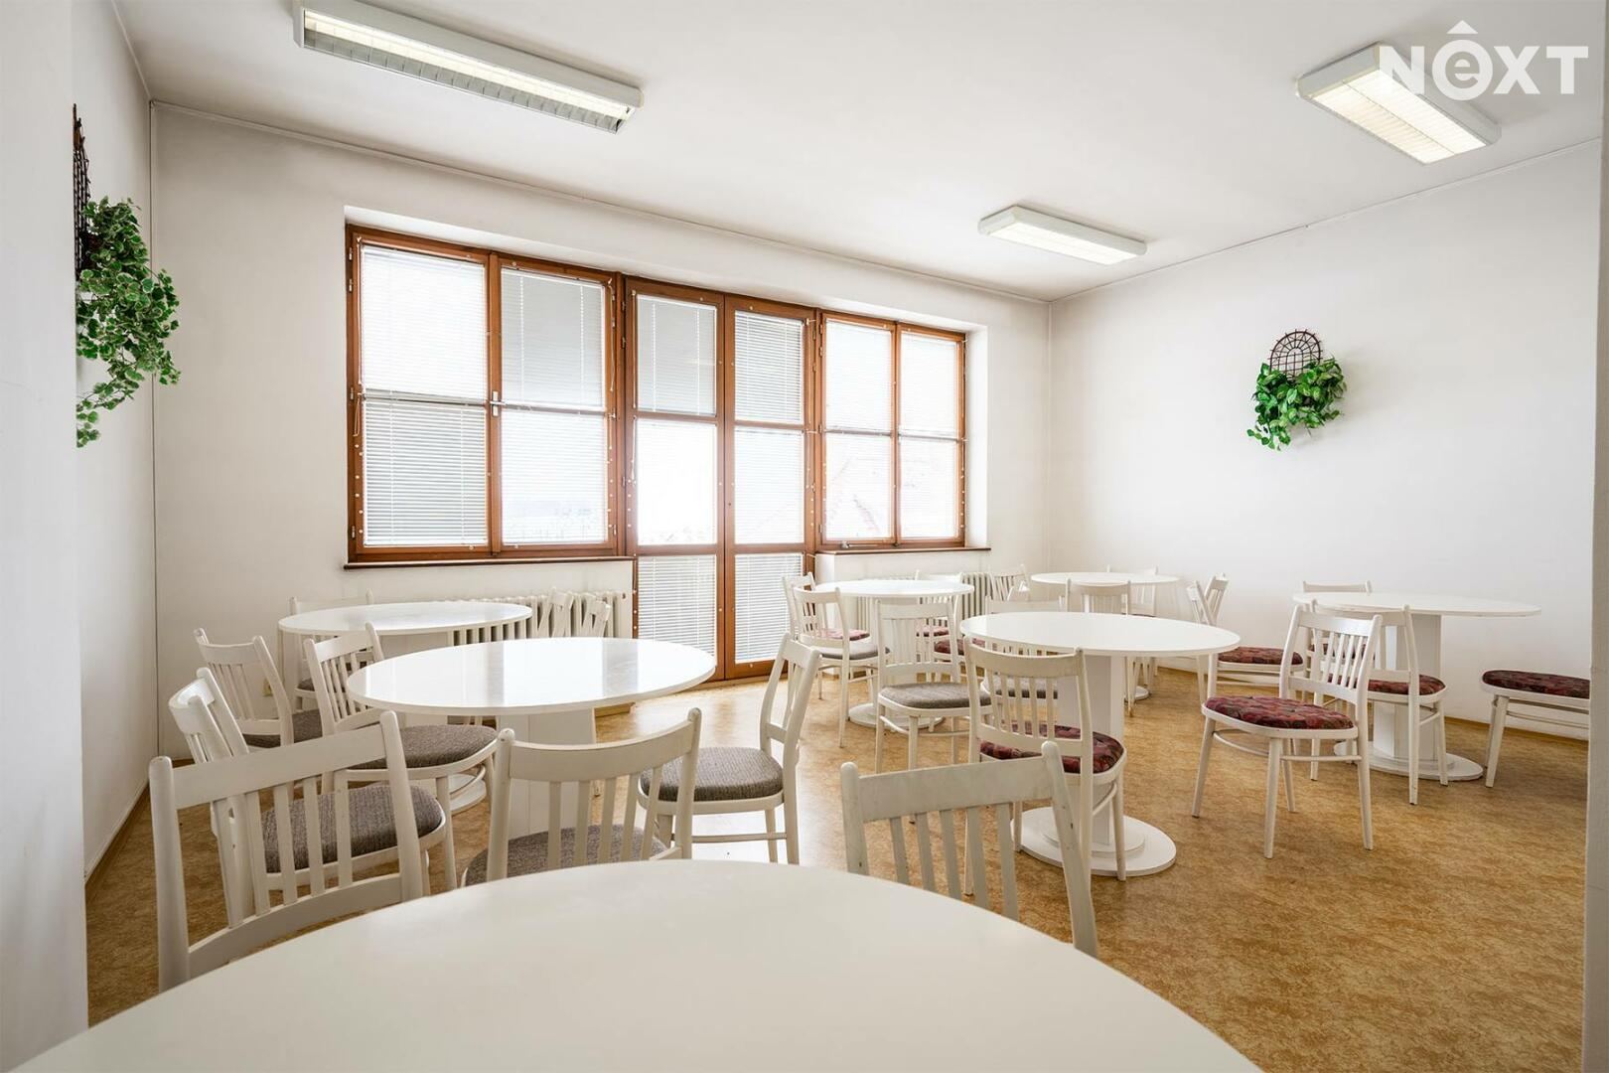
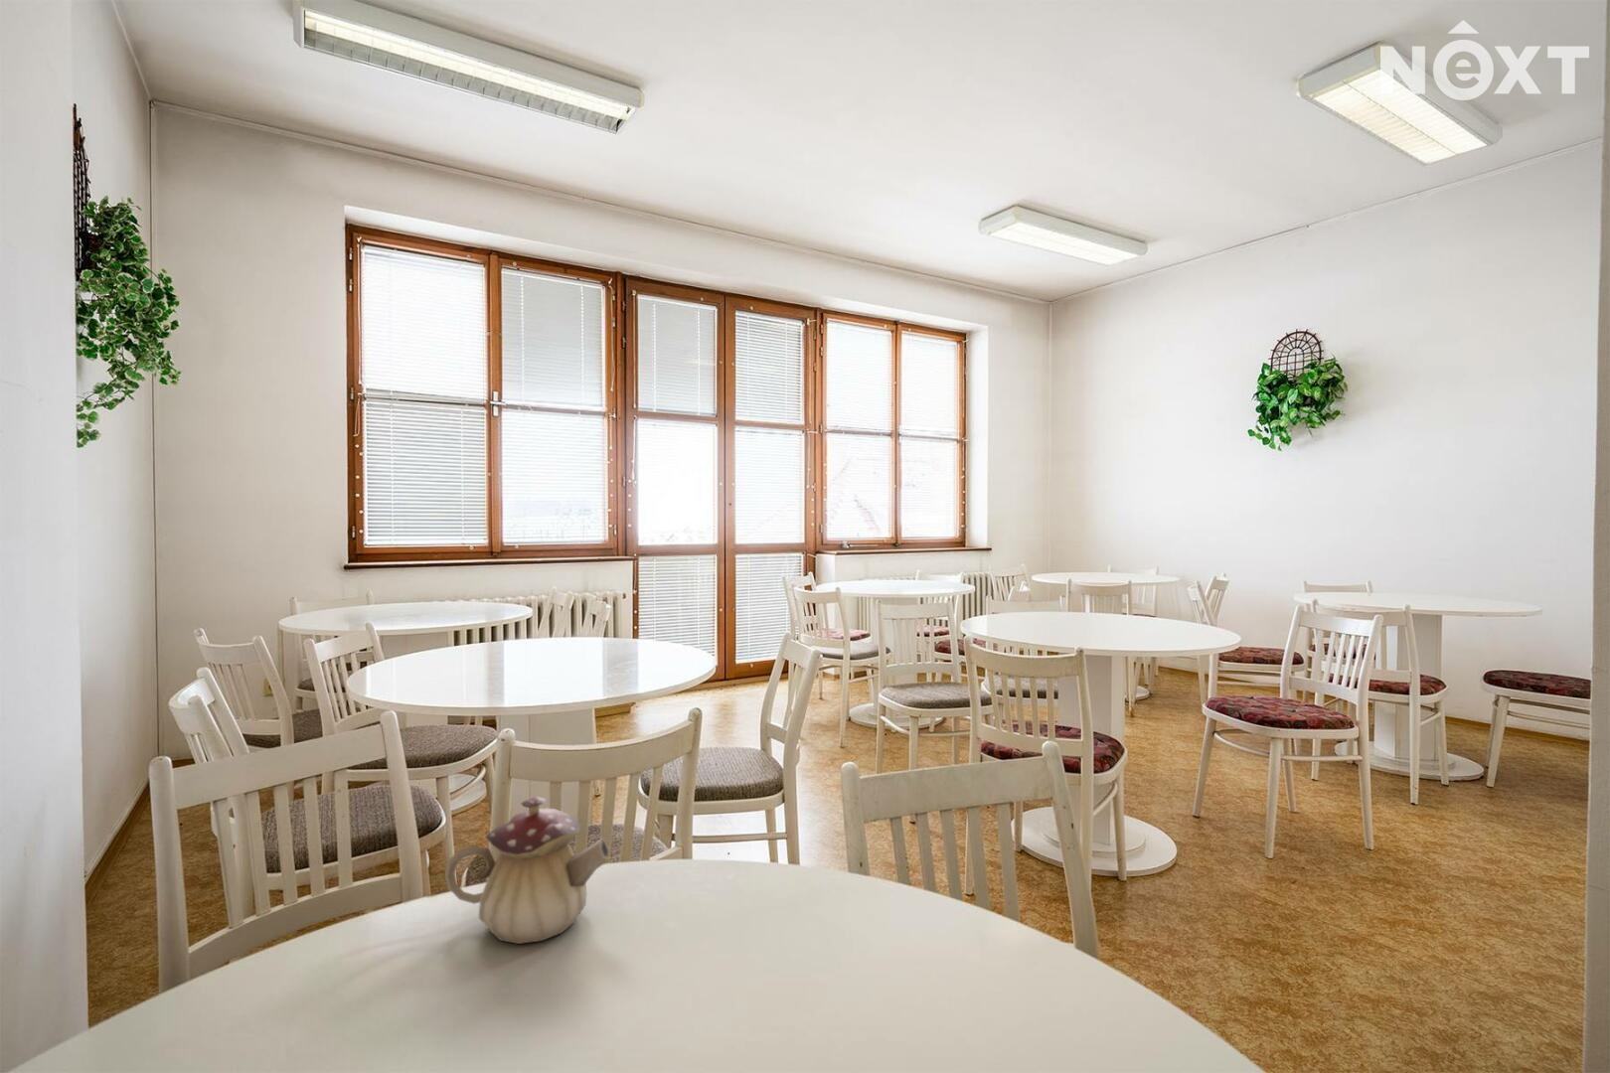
+ teapot [444,795,610,945]
